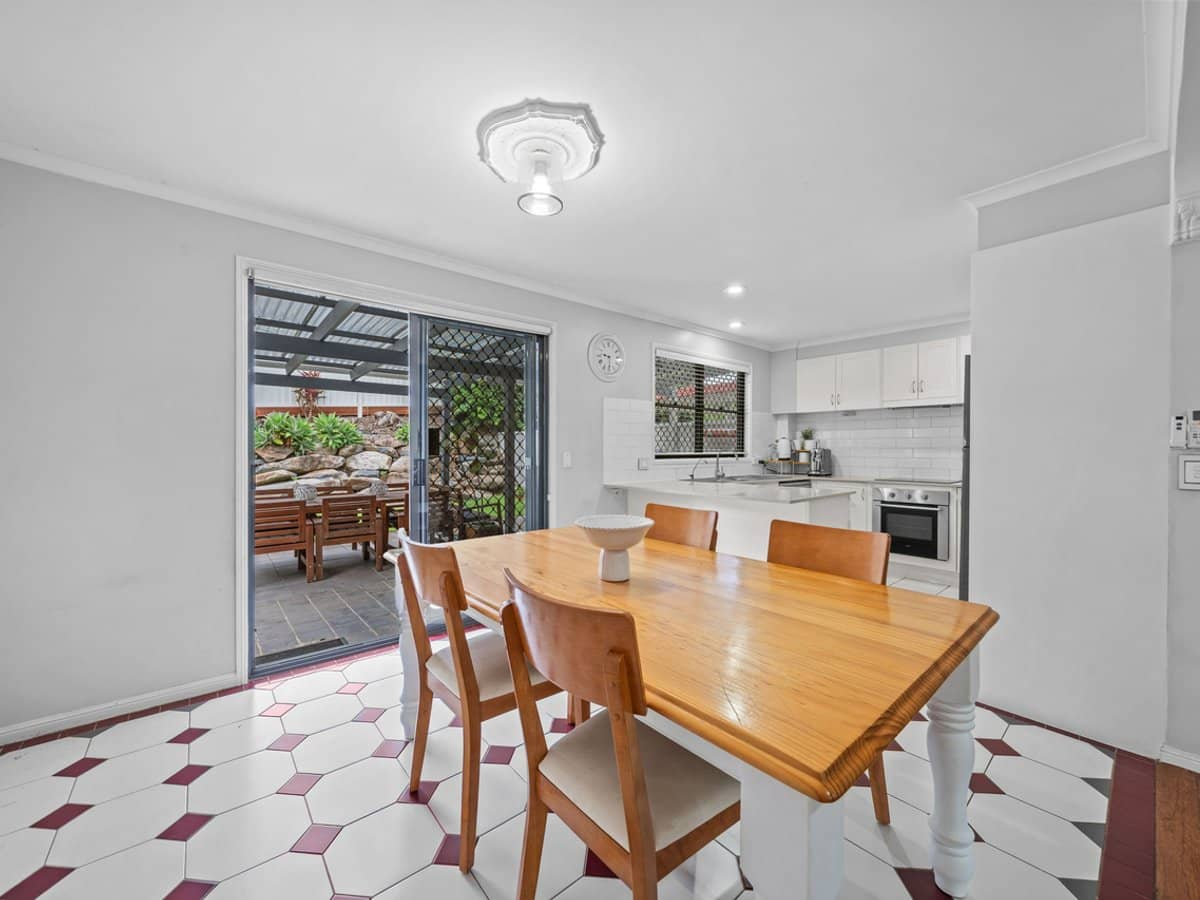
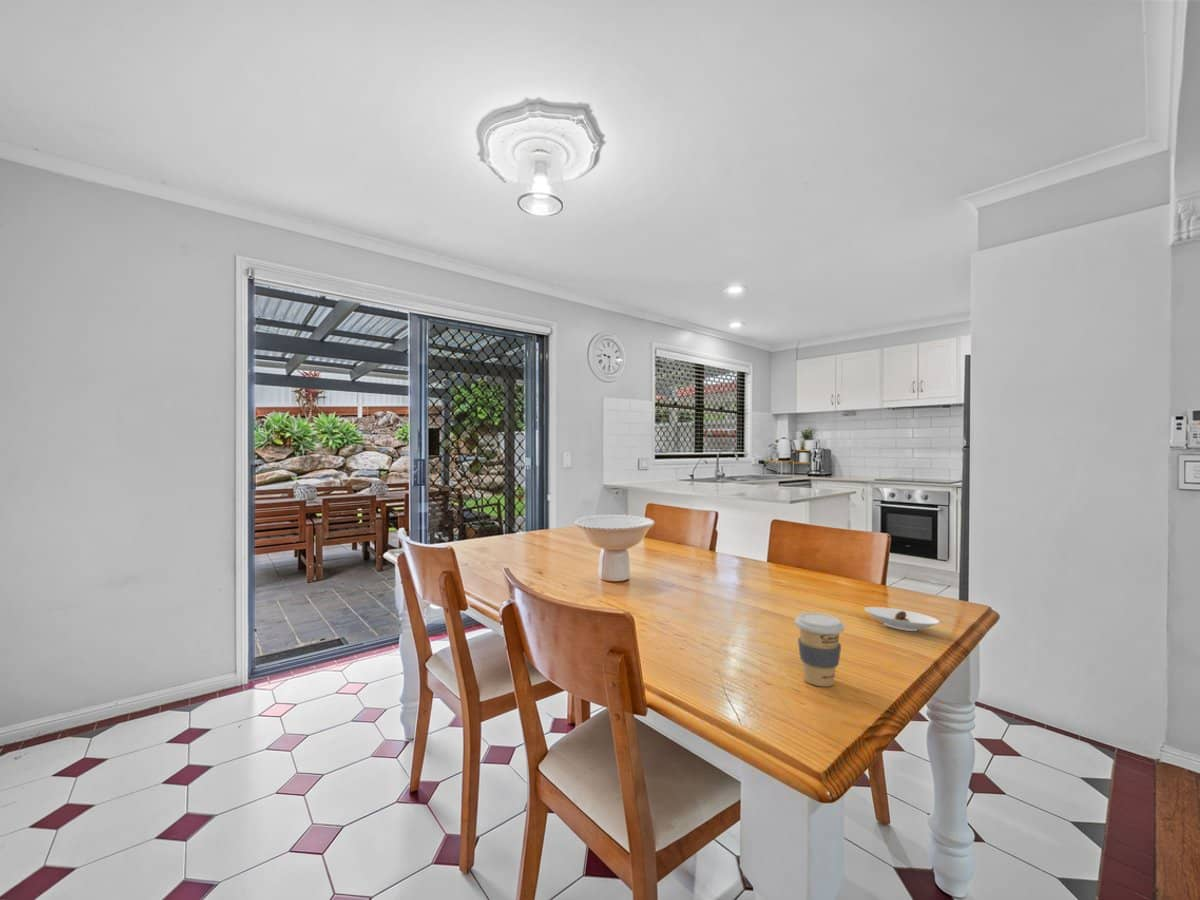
+ saucer [864,606,941,632]
+ coffee cup [794,612,845,687]
